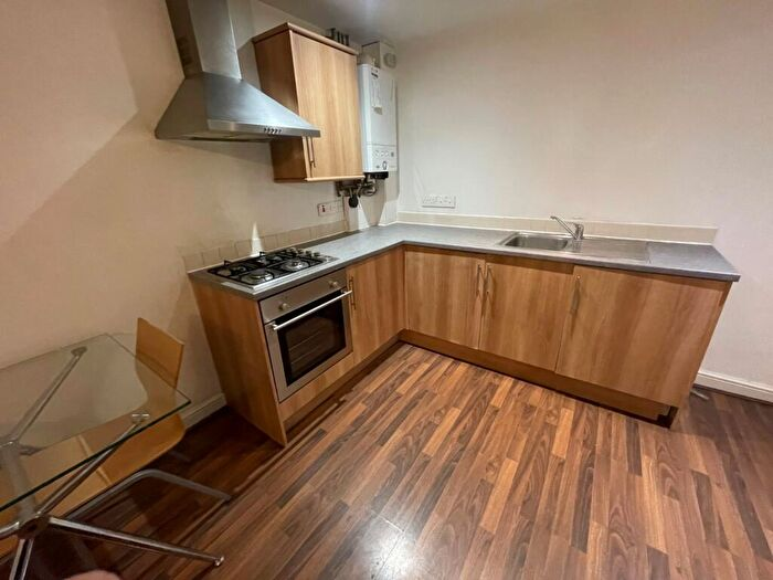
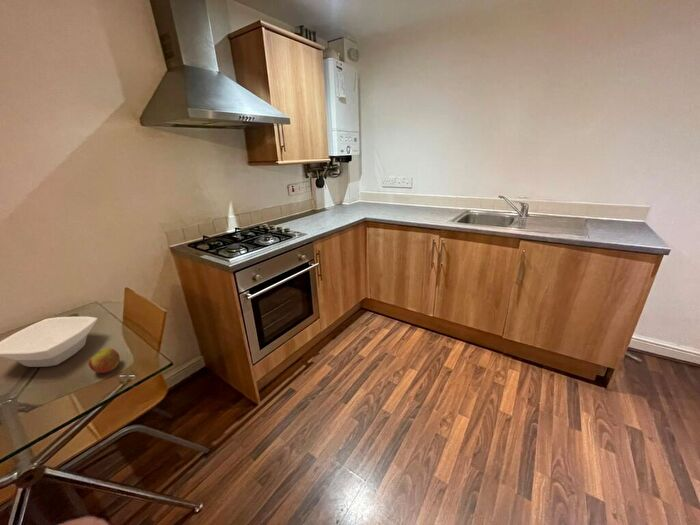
+ bowl [0,316,98,368]
+ apple [88,347,121,374]
